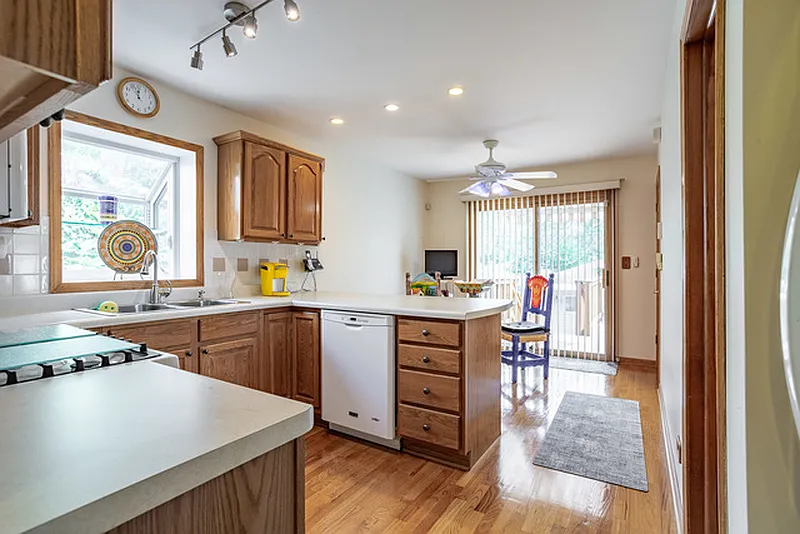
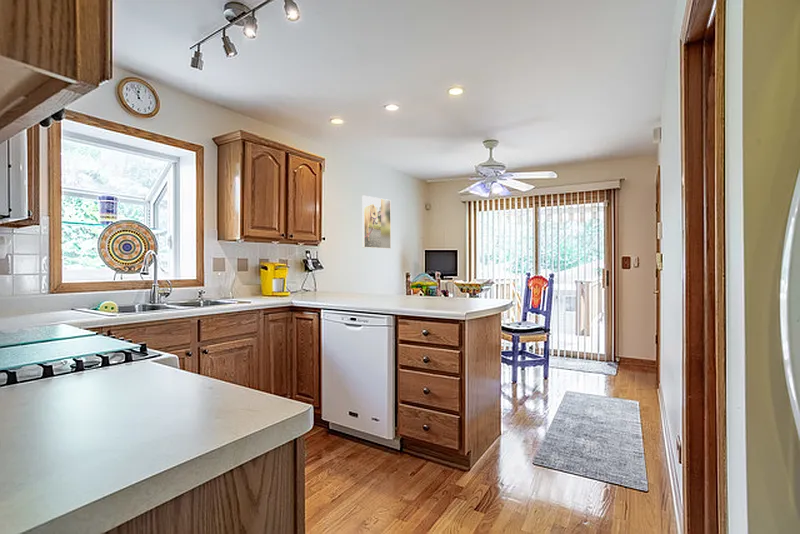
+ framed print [361,195,392,250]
